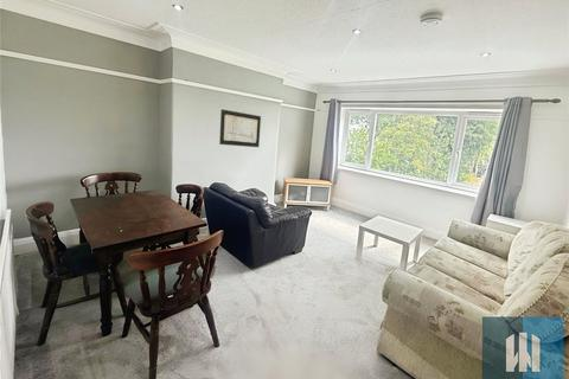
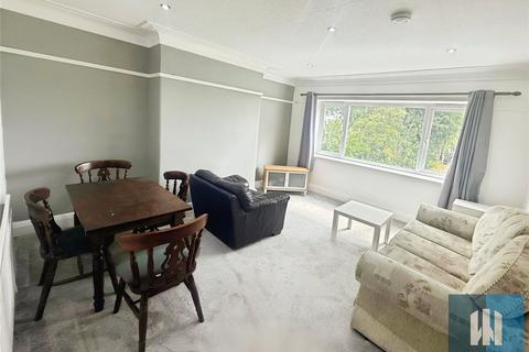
- wall art [218,108,262,148]
